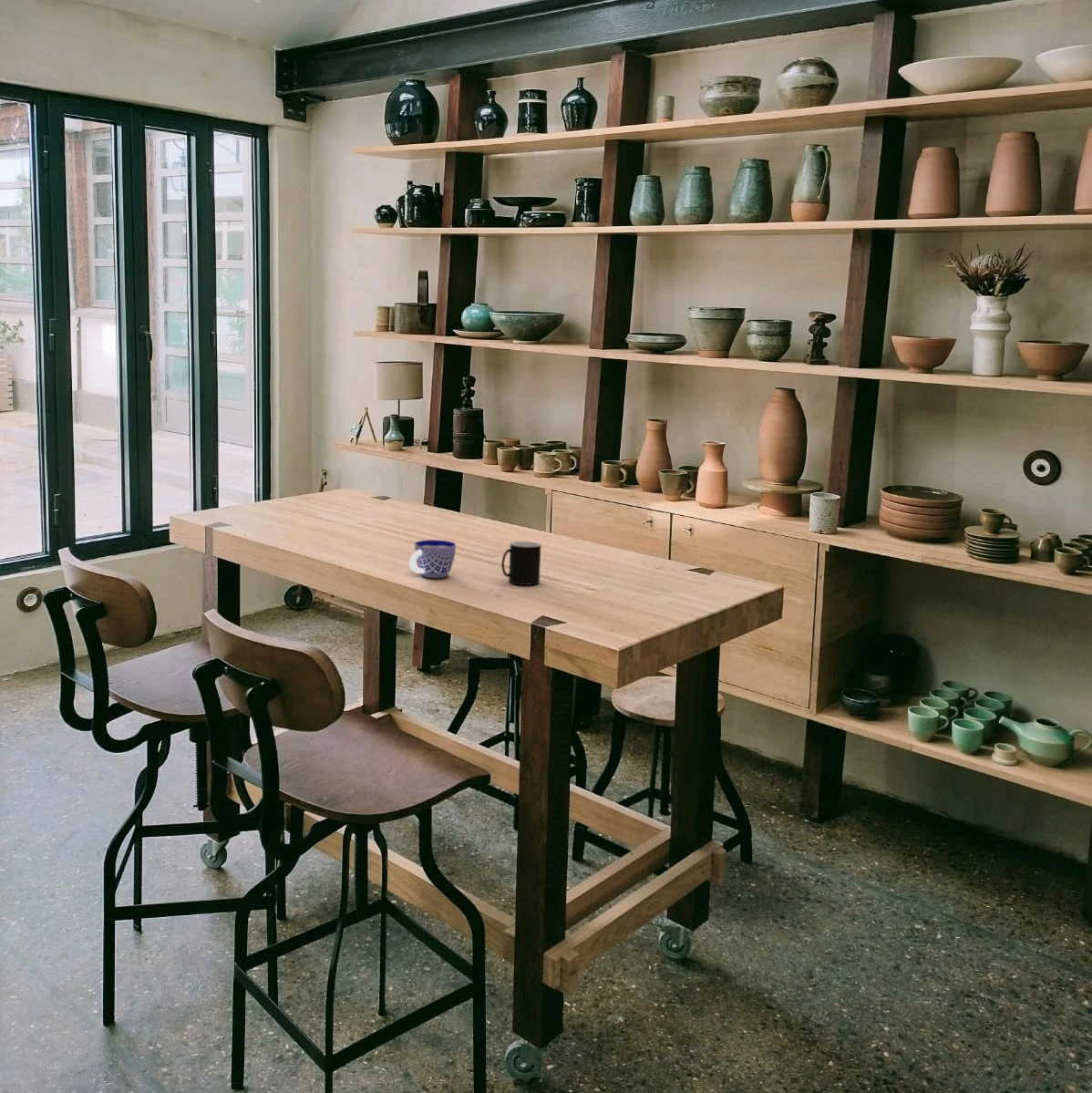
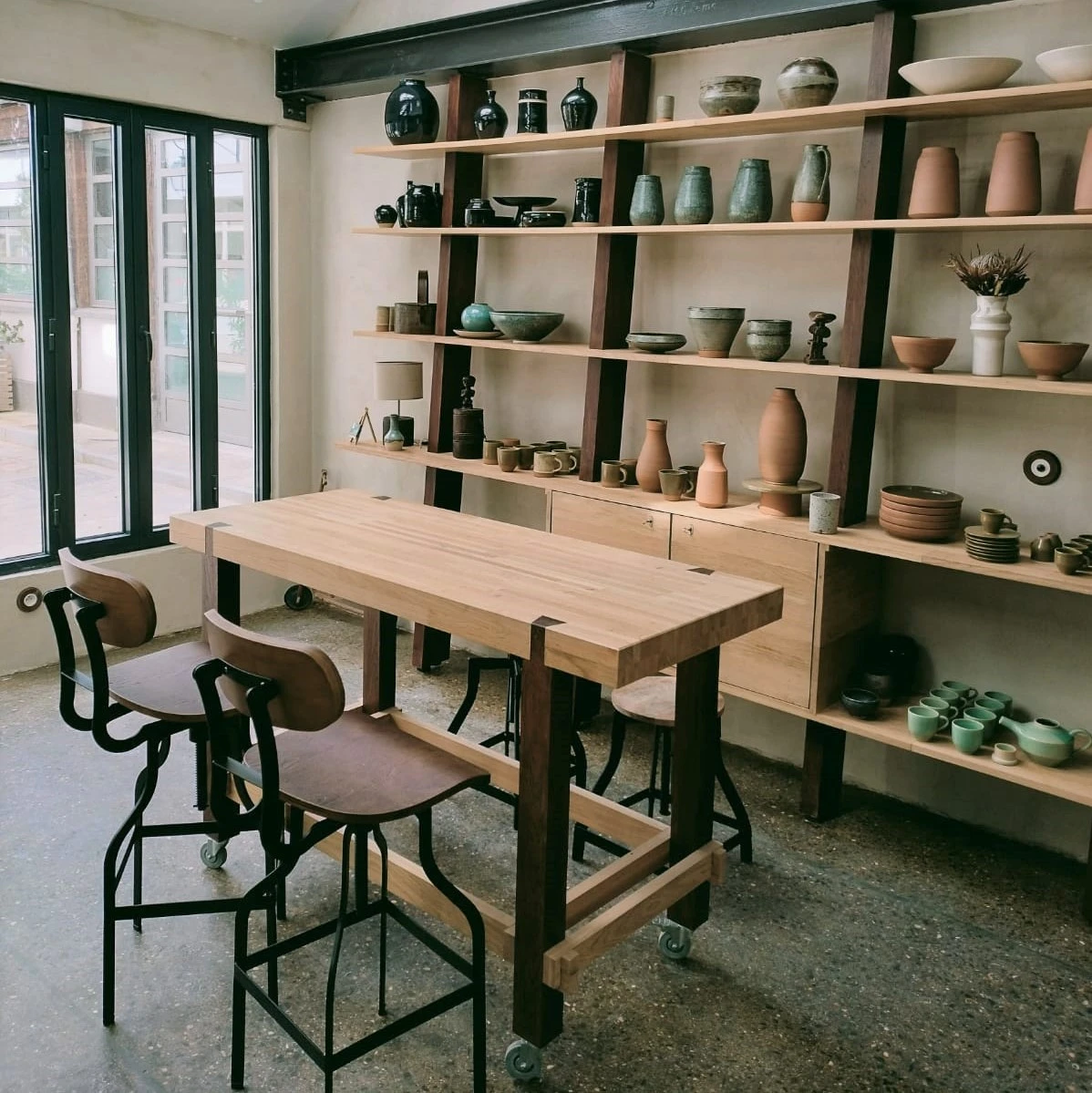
- cup [408,539,457,579]
- cup [500,541,541,586]
